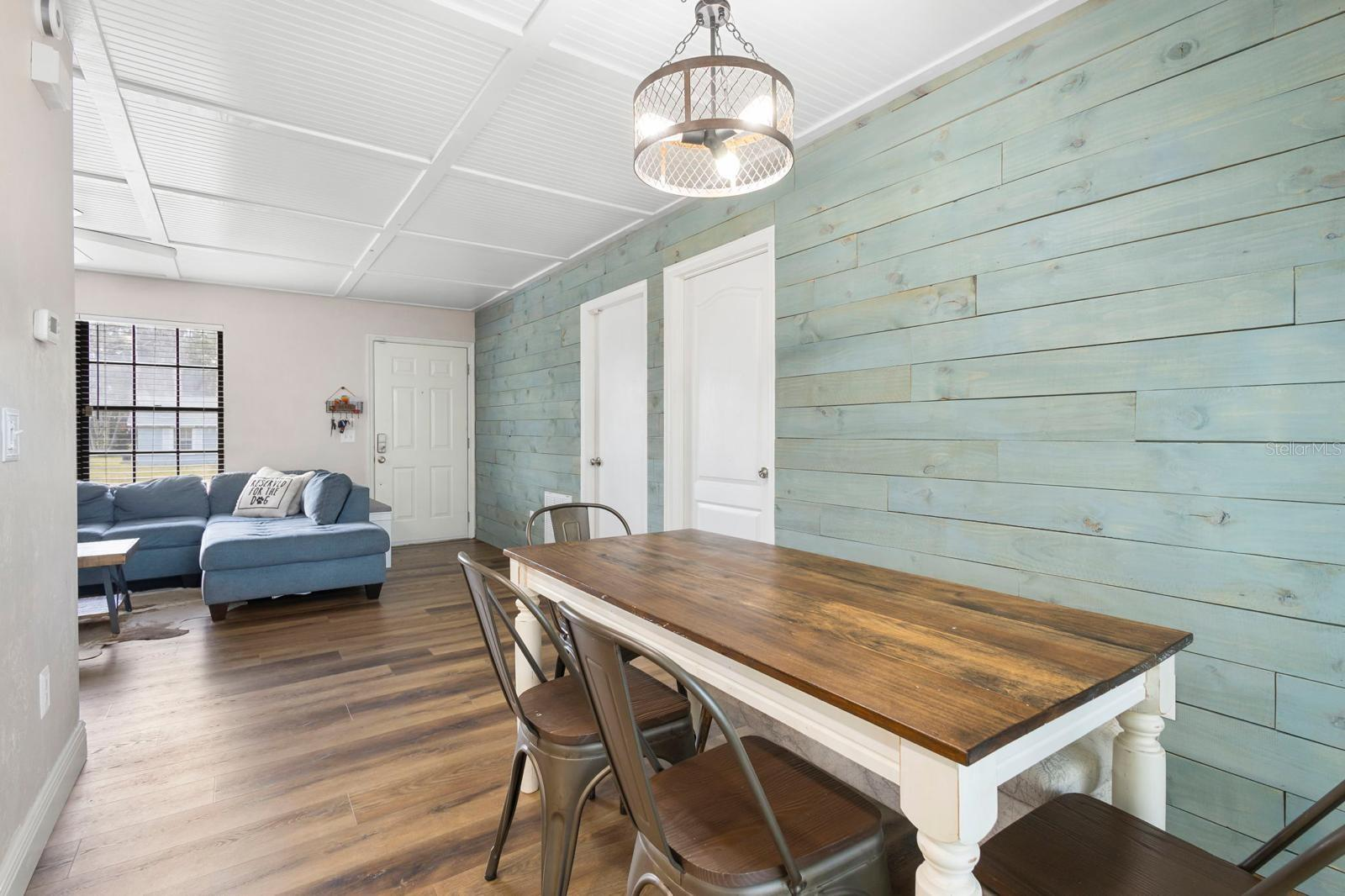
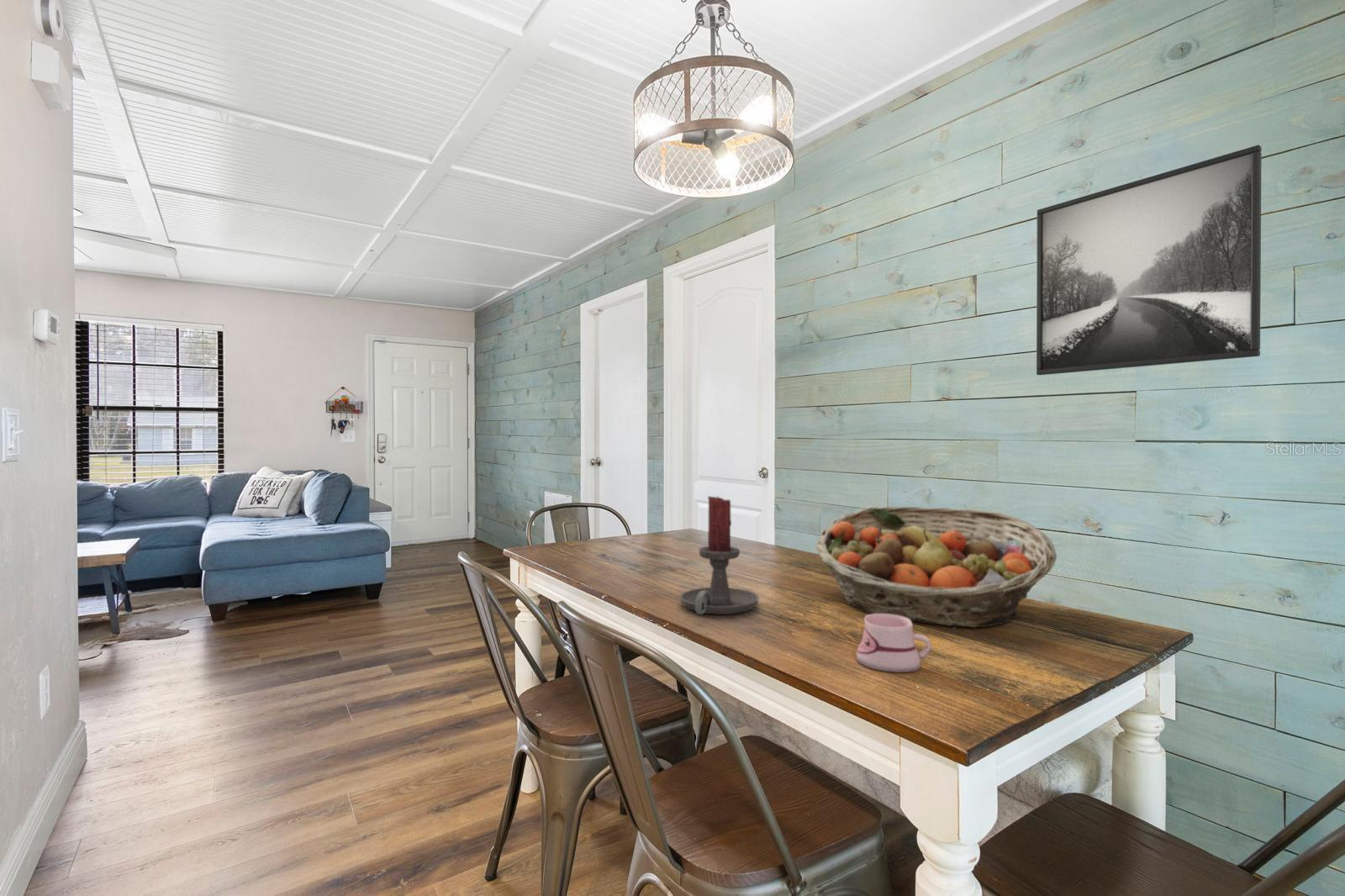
+ candle holder [679,495,760,615]
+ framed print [1036,145,1263,376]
+ fruit basket [815,506,1058,628]
+ mug [856,614,932,673]
